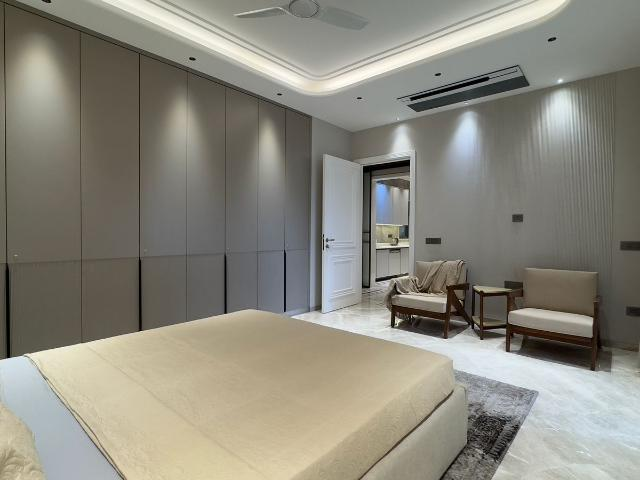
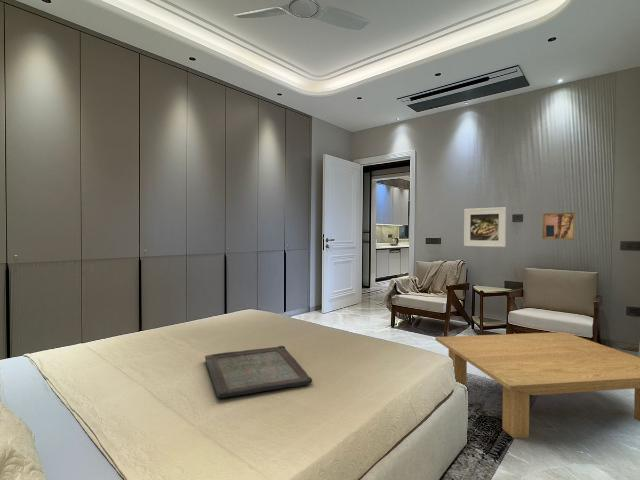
+ coffee table [434,331,640,439]
+ wall art [541,212,576,241]
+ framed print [463,206,507,248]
+ serving tray [204,345,313,399]
